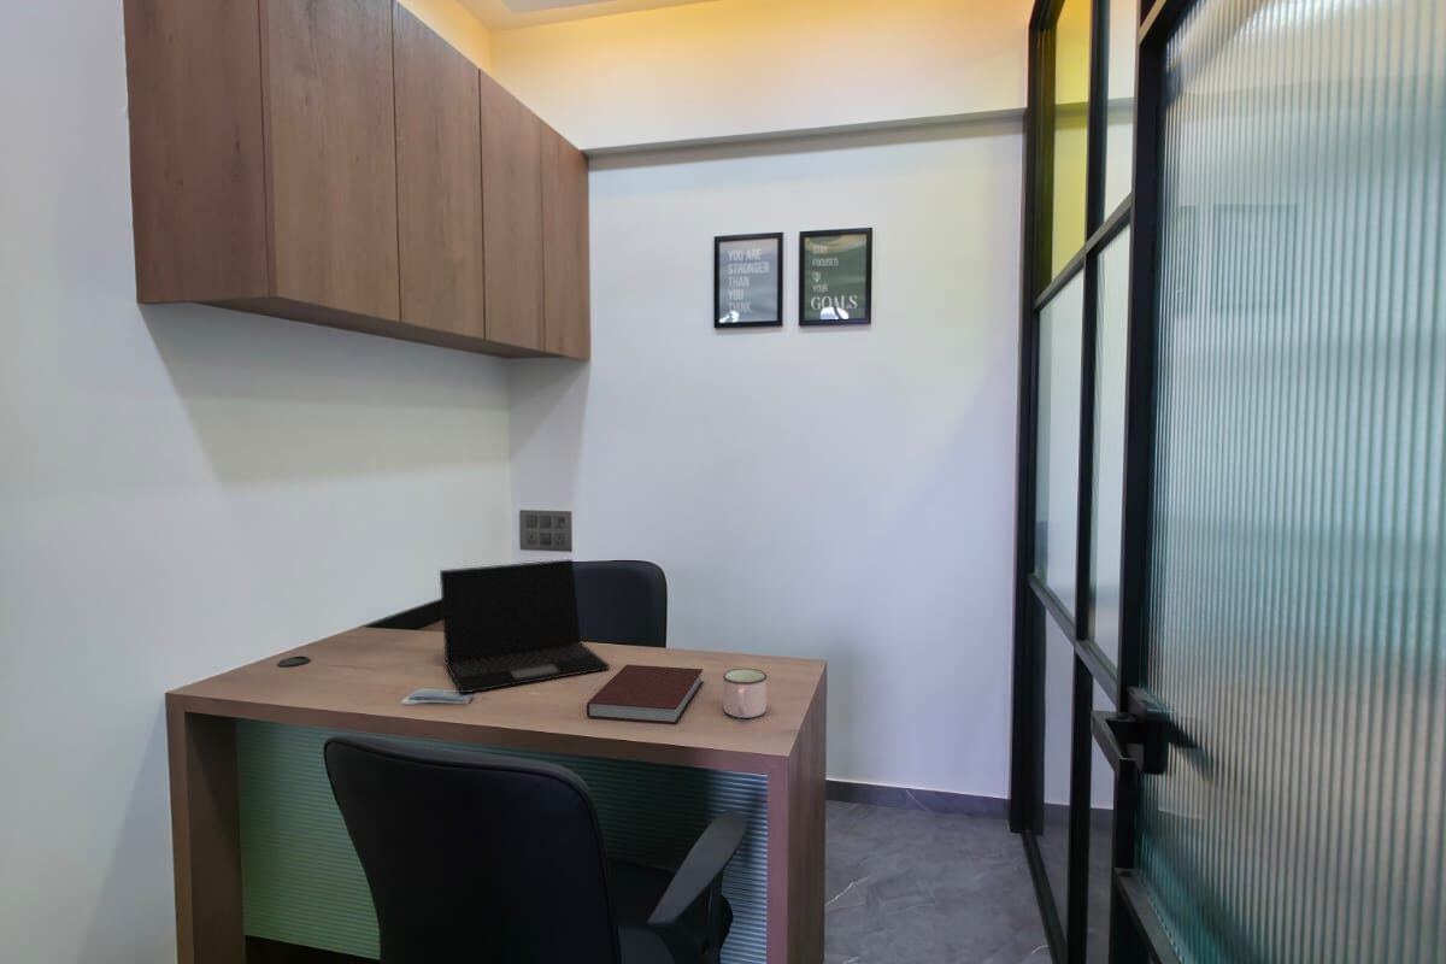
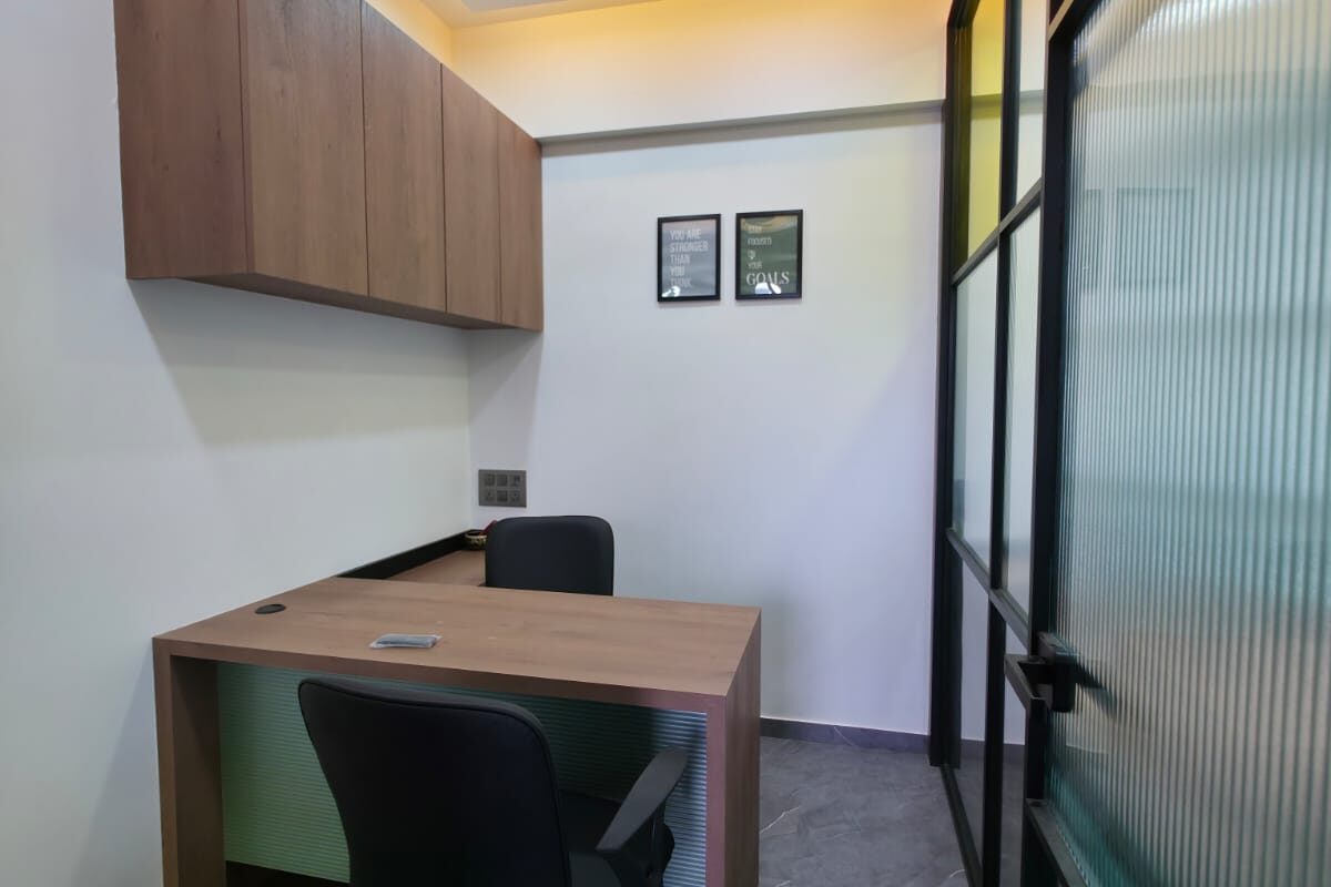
- laptop [439,558,611,694]
- mug [722,668,768,719]
- notebook [586,664,705,724]
